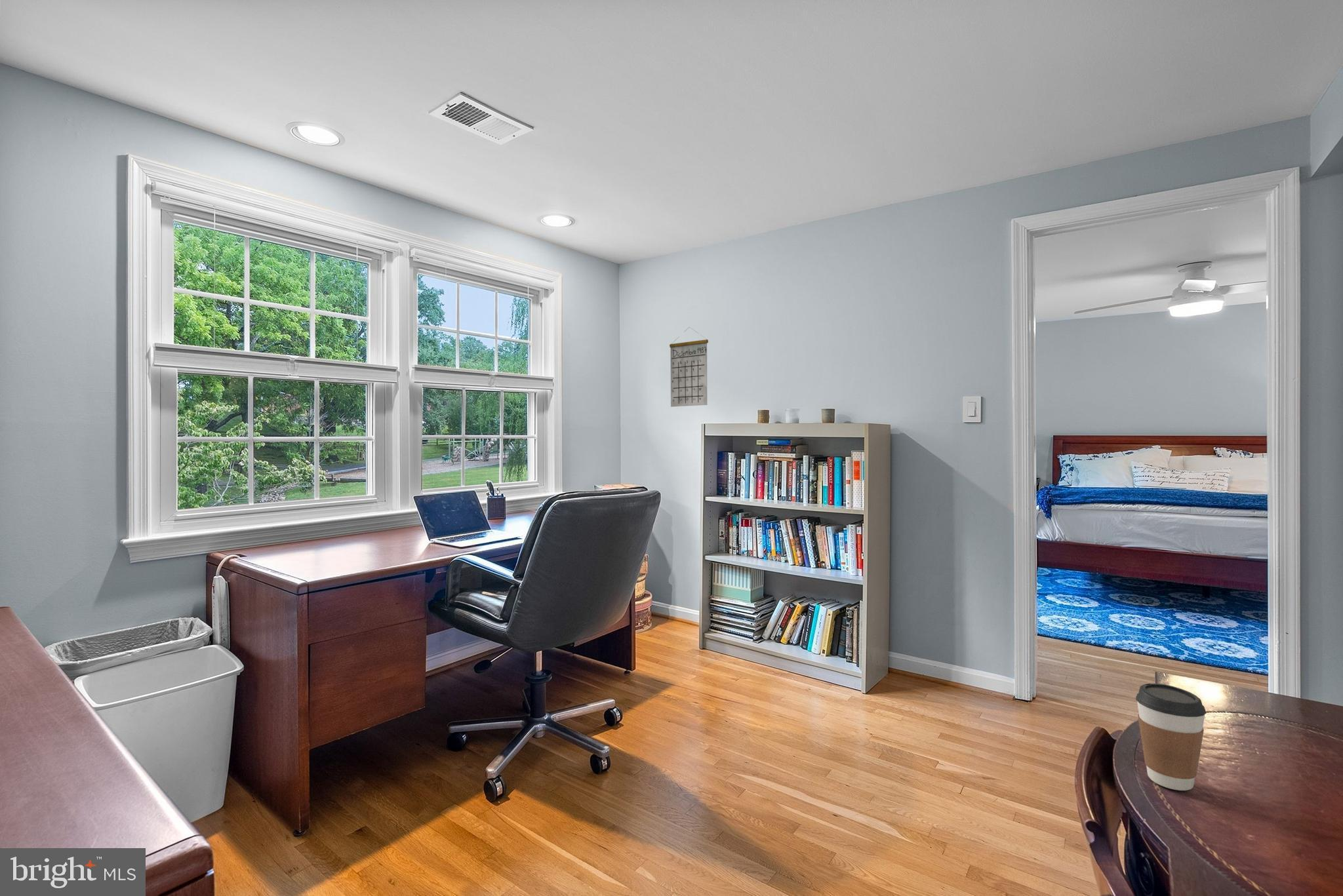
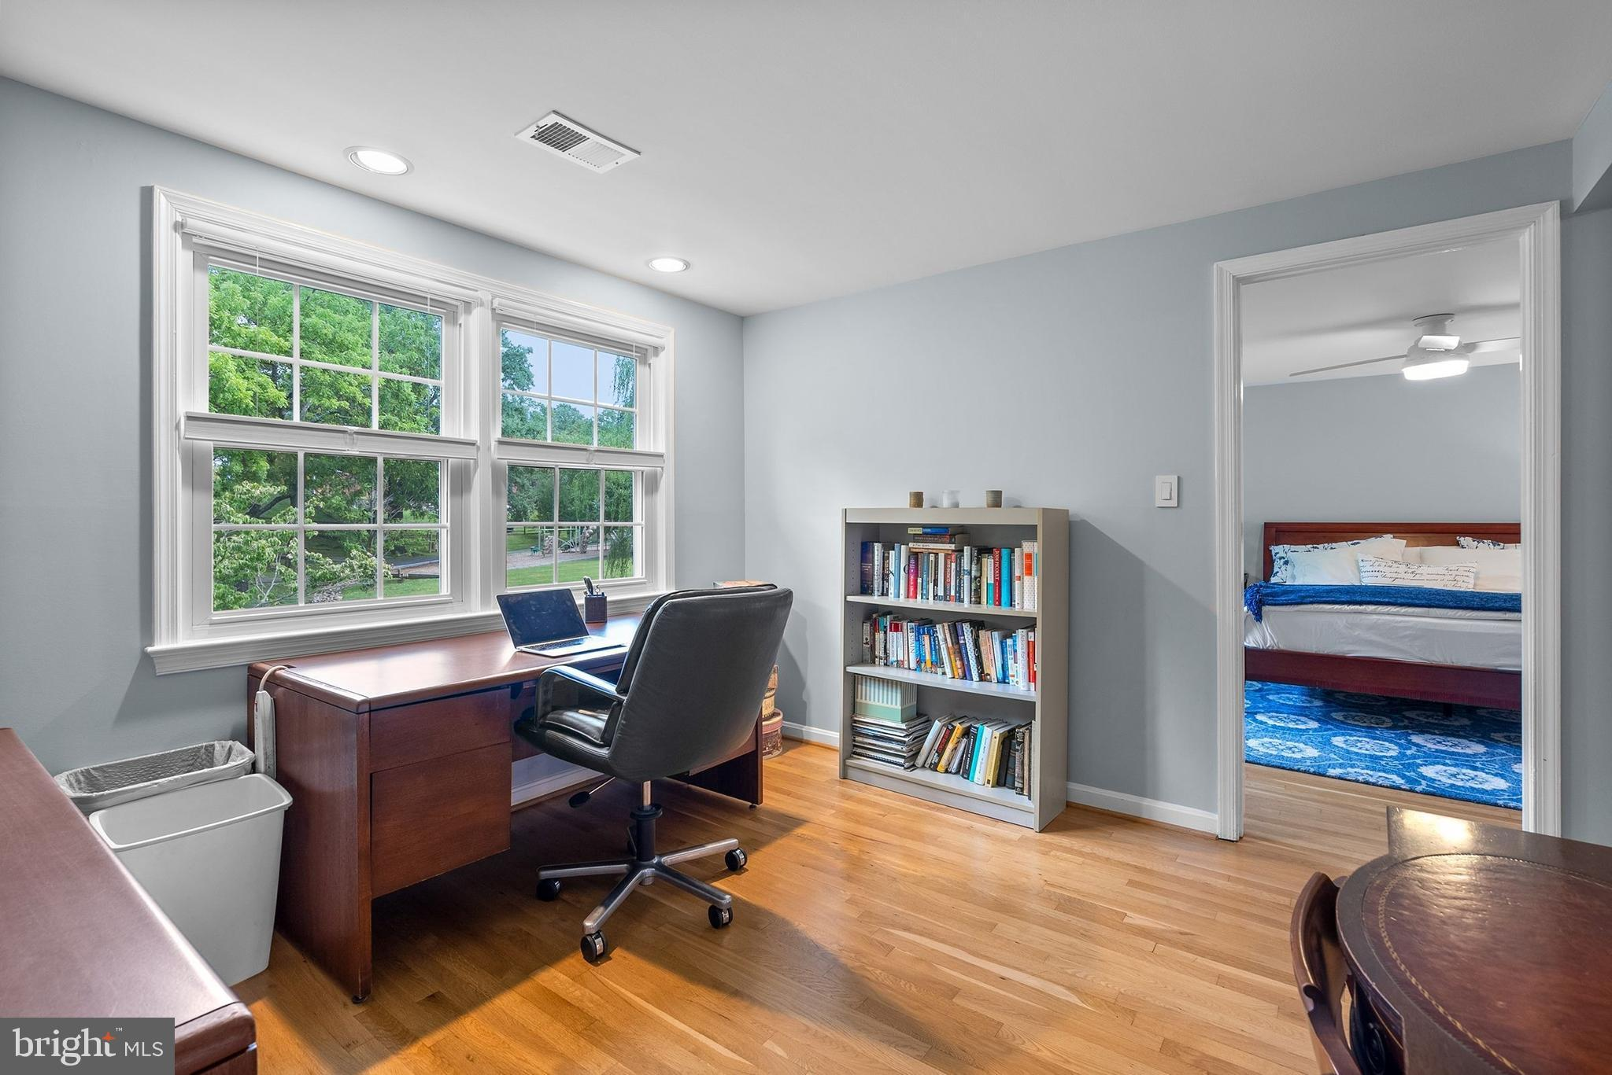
- calendar [669,326,709,408]
- coffee cup [1135,683,1207,791]
